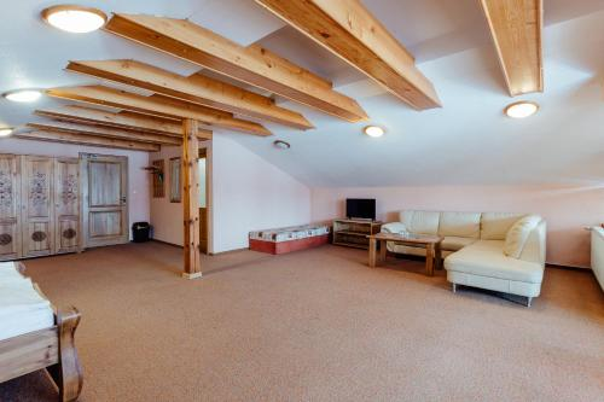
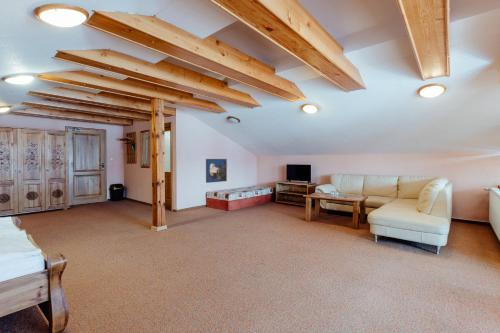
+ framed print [205,158,228,184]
